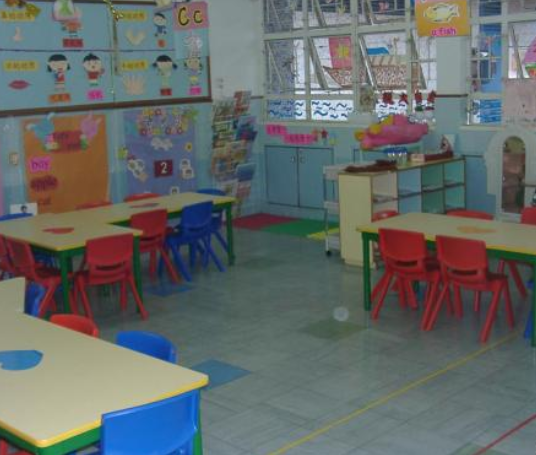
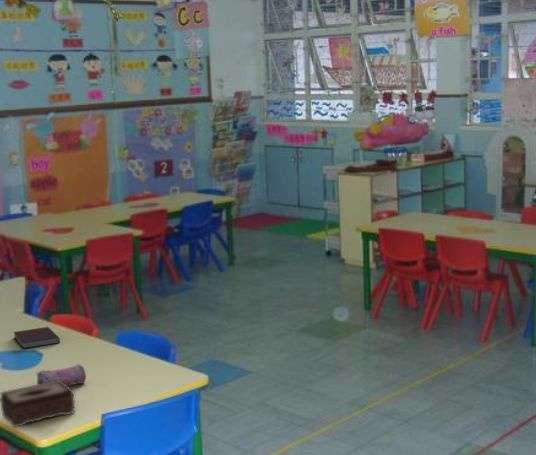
+ tissue box [0,380,76,428]
+ notebook [12,326,61,350]
+ pencil case [35,363,87,387]
